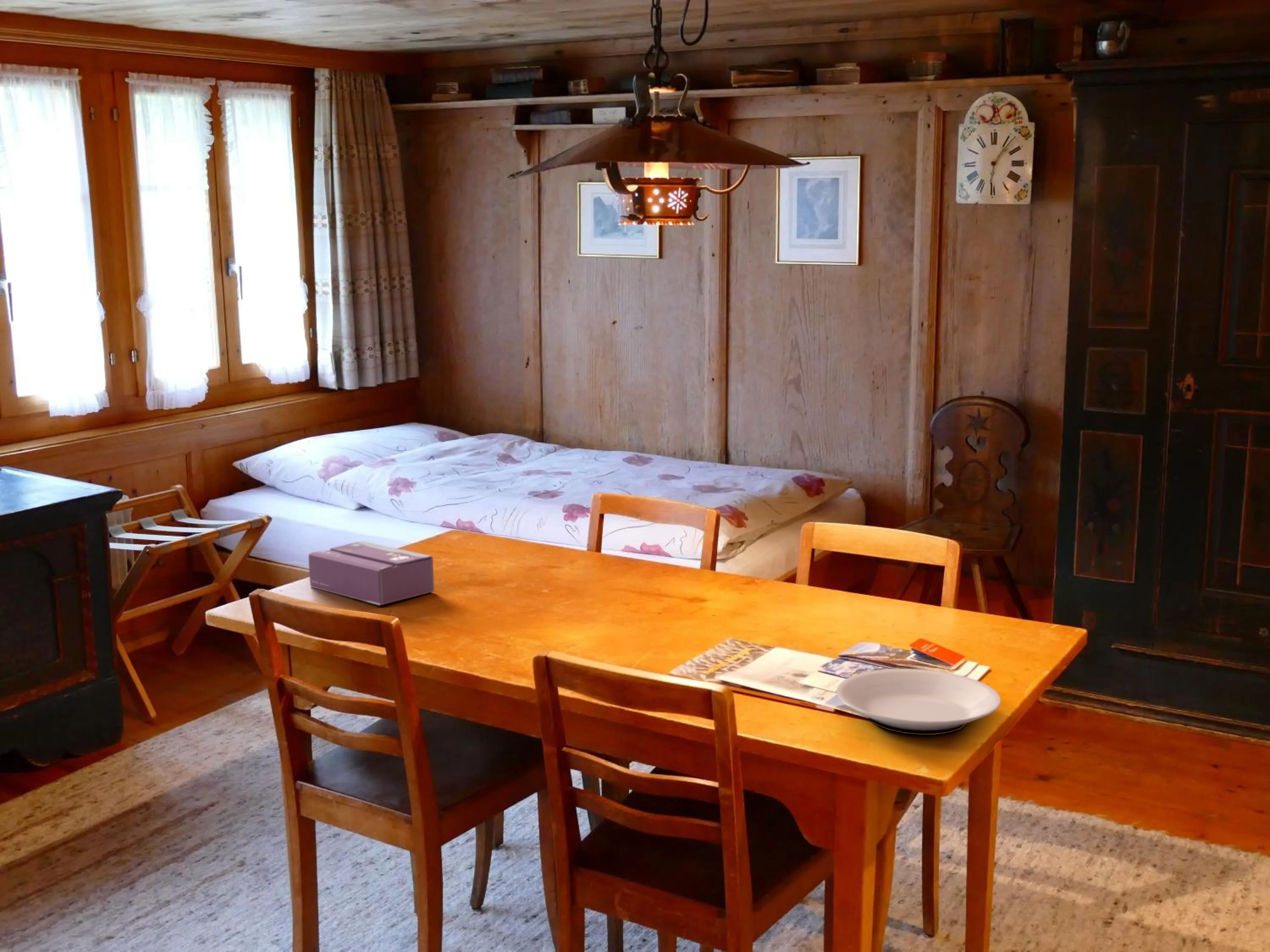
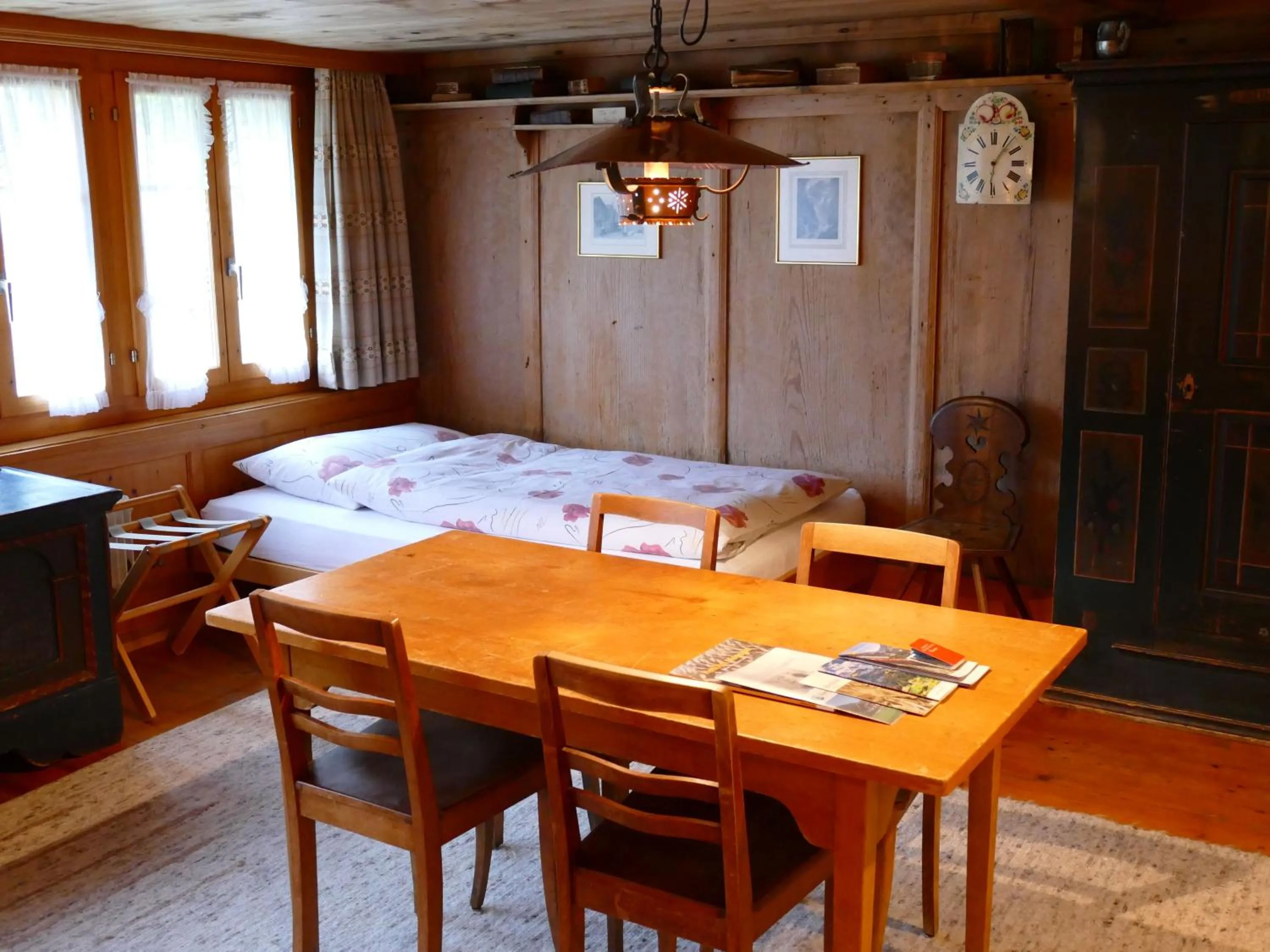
- tissue box [308,540,435,605]
- plate [836,668,1001,735]
